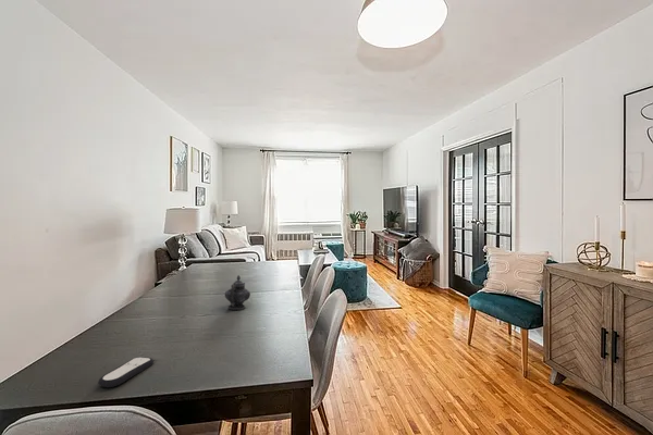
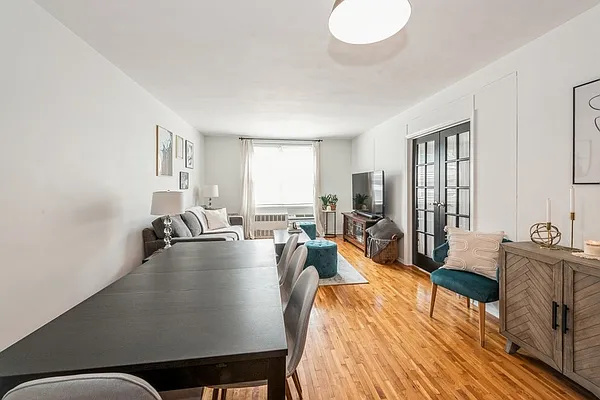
- teapot [224,274,251,311]
- remote control [97,356,155,388]
